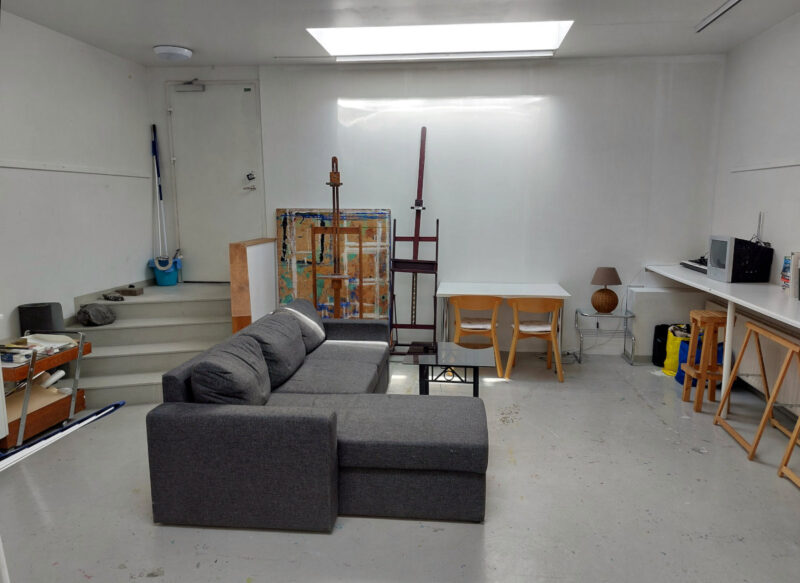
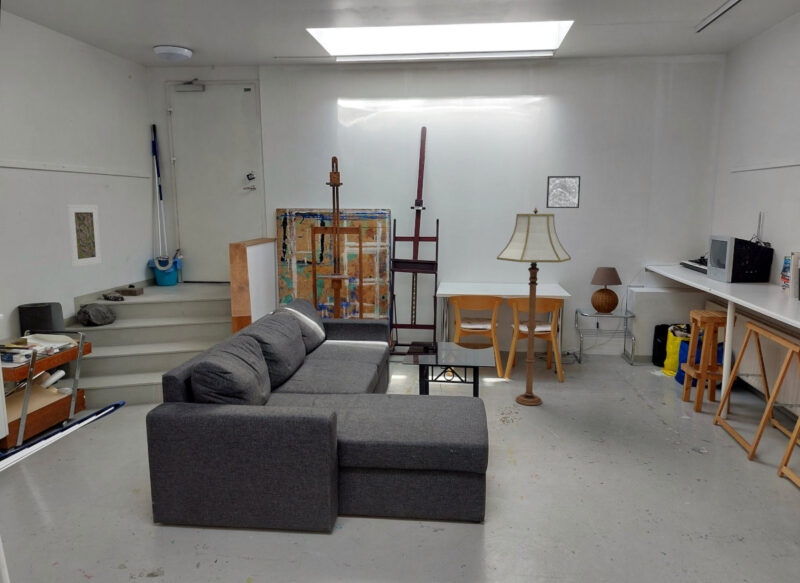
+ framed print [66,204,102,268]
+ wall art [545,175,581,209]
+ floor lamp [496,207,572,406]
